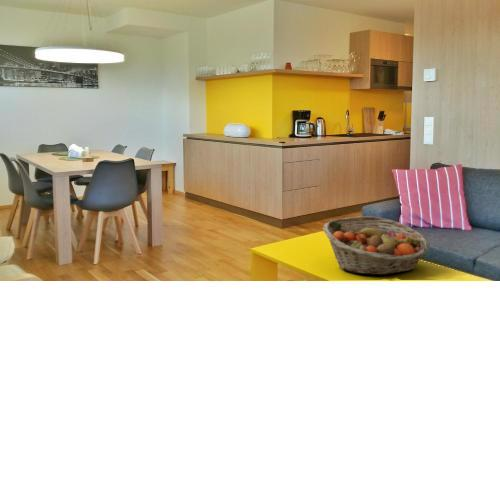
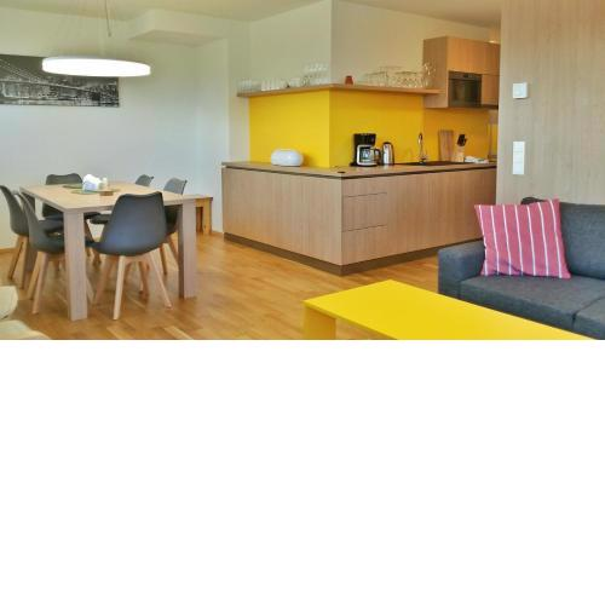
- fruit basket [322,215,431,276]
